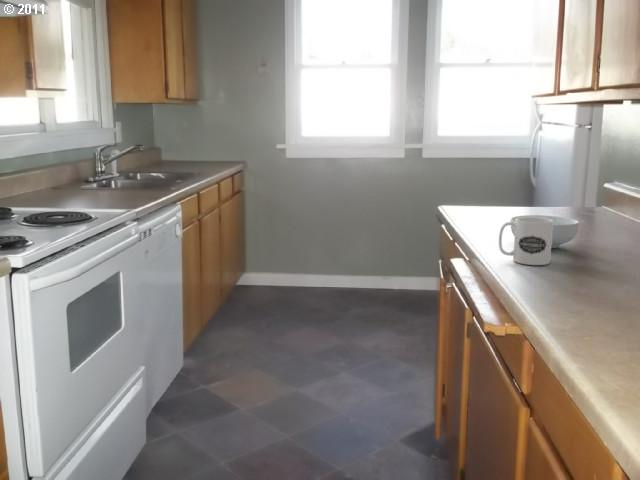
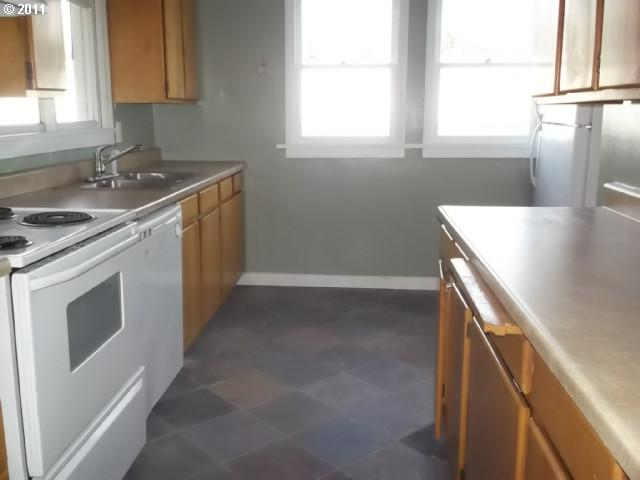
- cereal bowl [510,214,580,249]
- mug [498,217,553,266]
